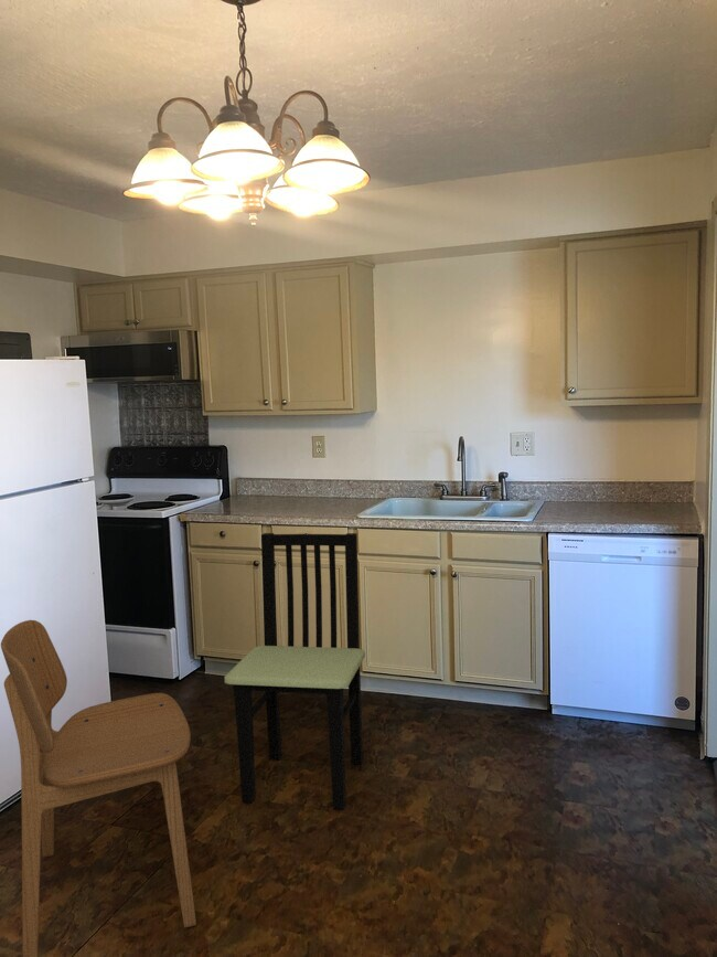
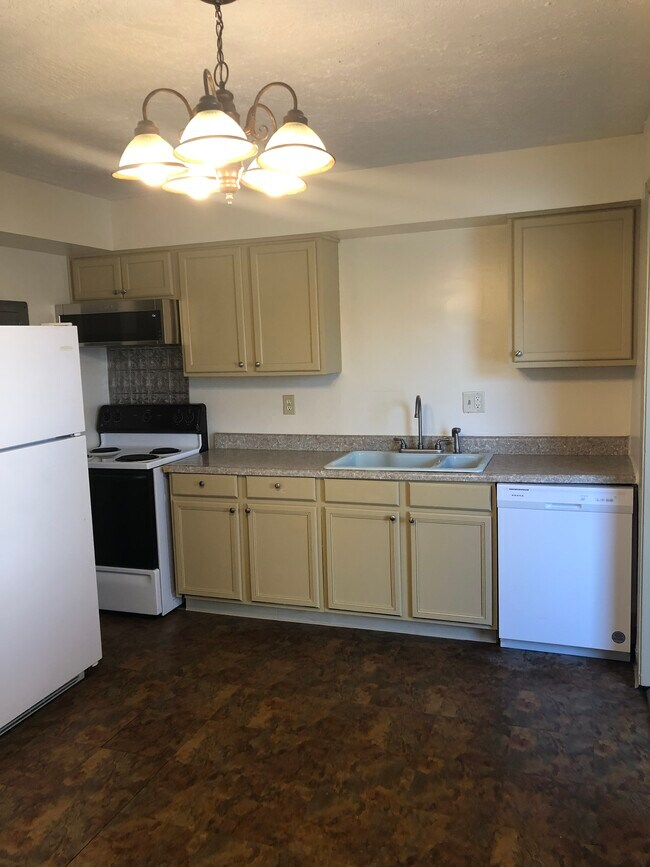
- dining chair [224,532,366,810]
- dining chair [0,619,197,957]
